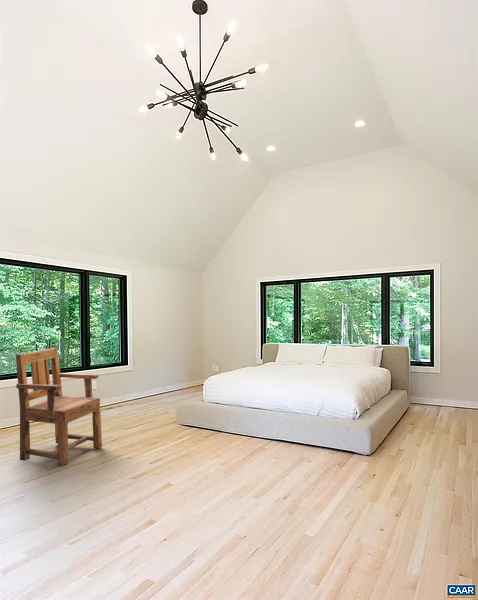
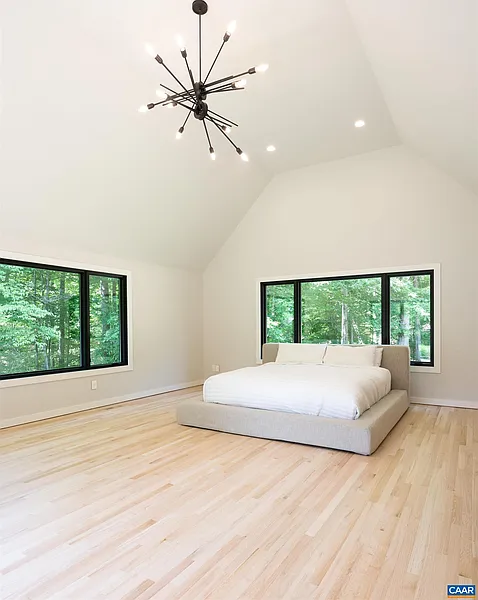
- armchair [15,347,103,467]
